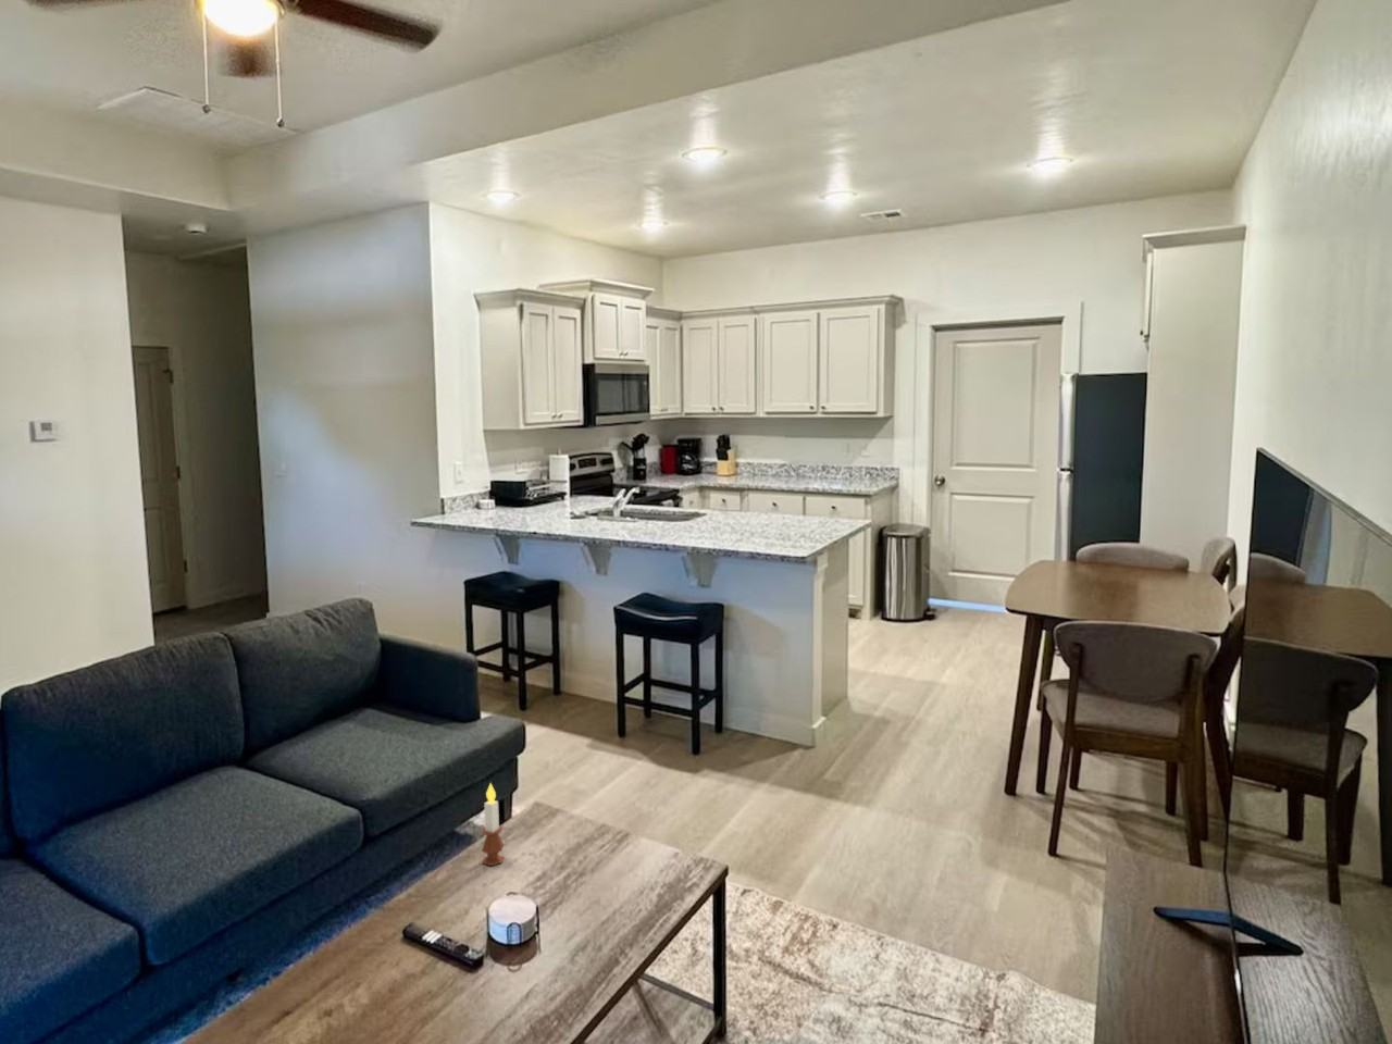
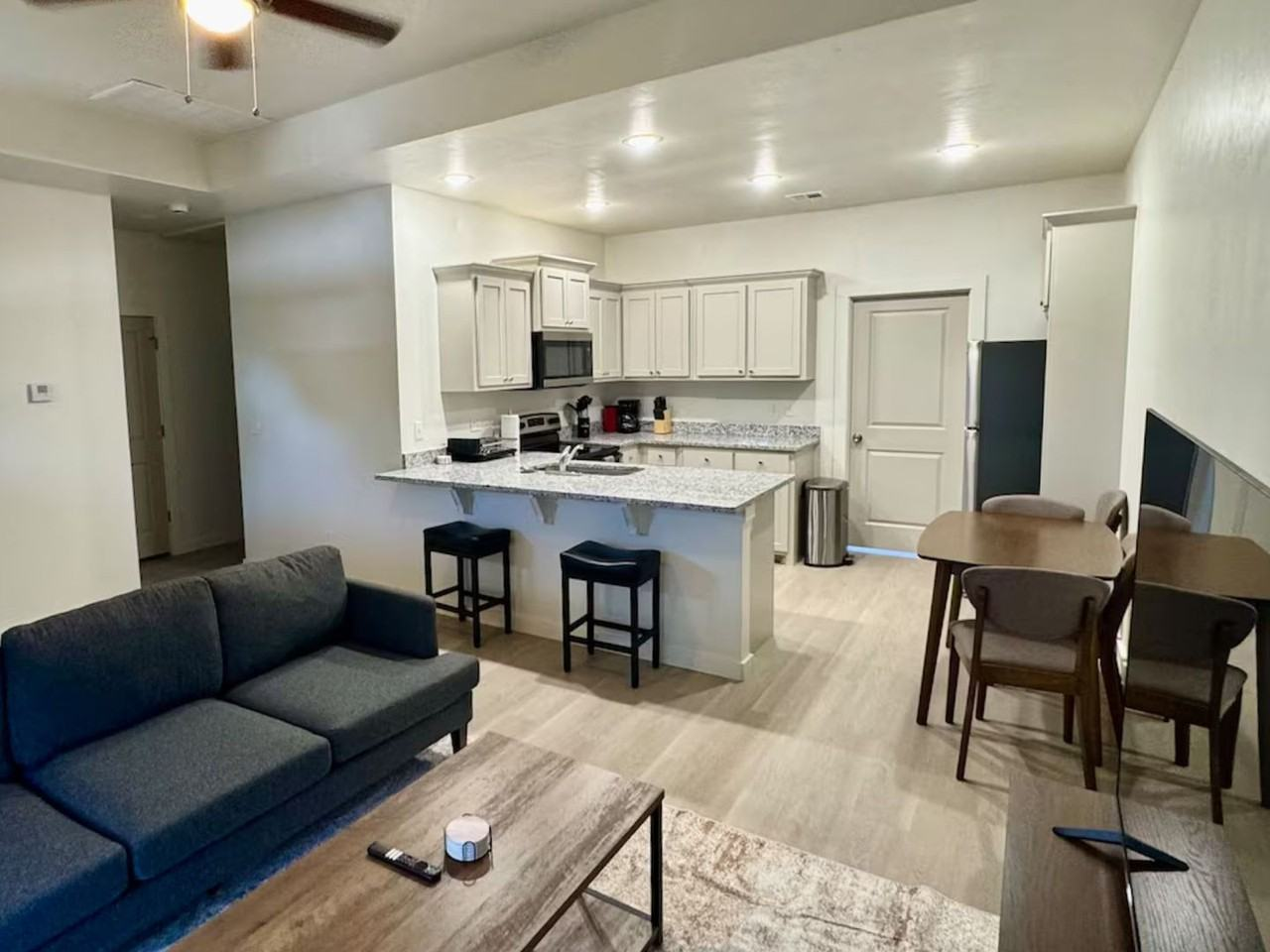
- candle [480,782,504,866]
